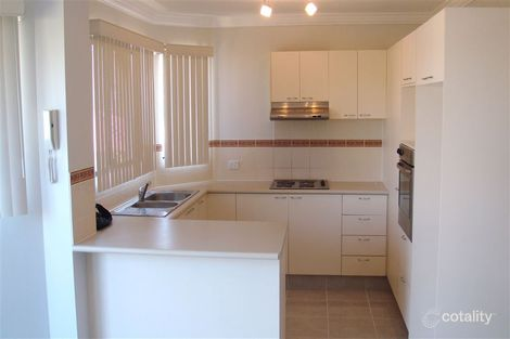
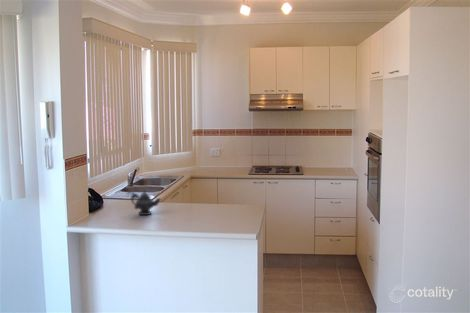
+ teapot [130,188,162,216]
